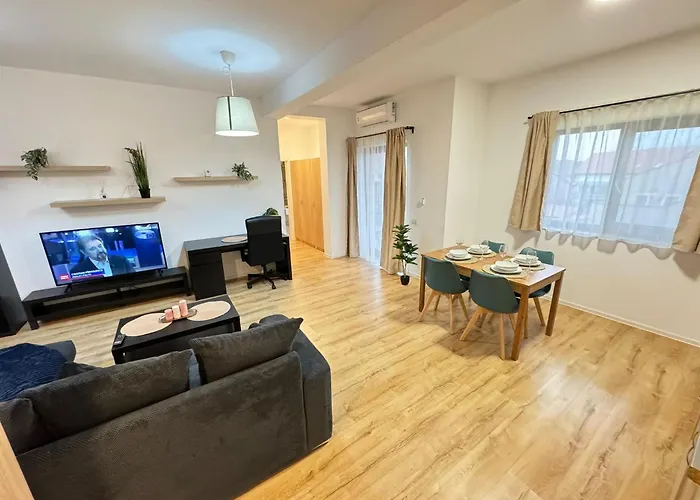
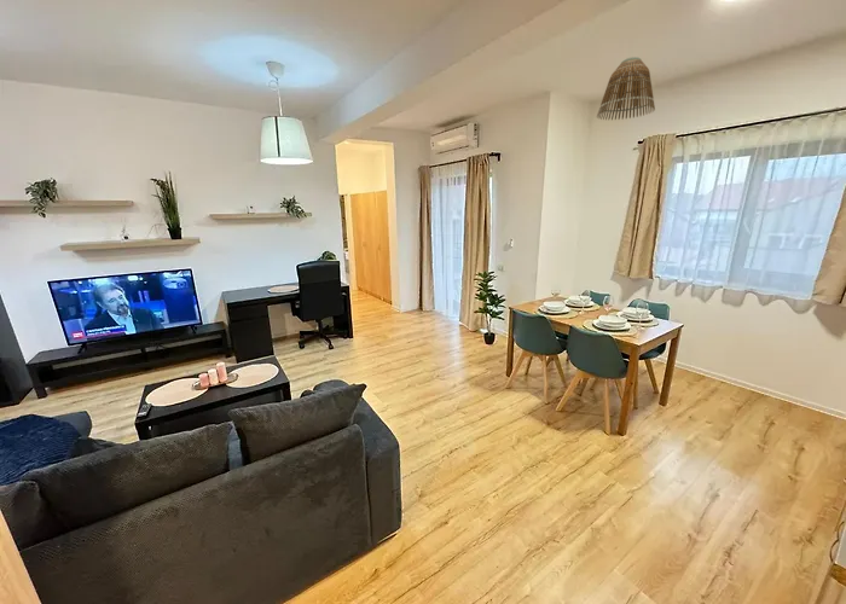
+ lamp shade [596,56,656,121]
